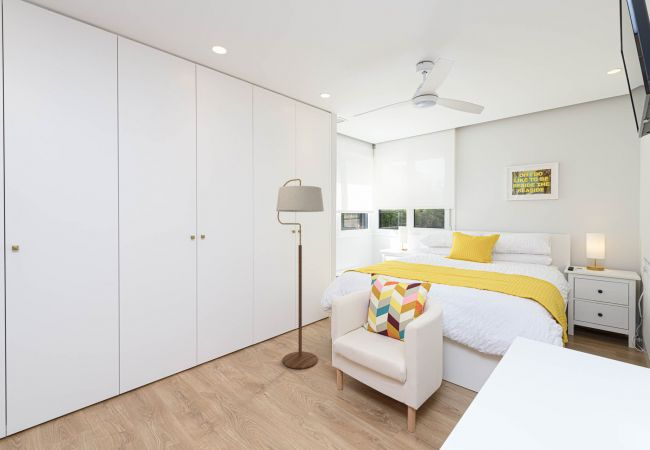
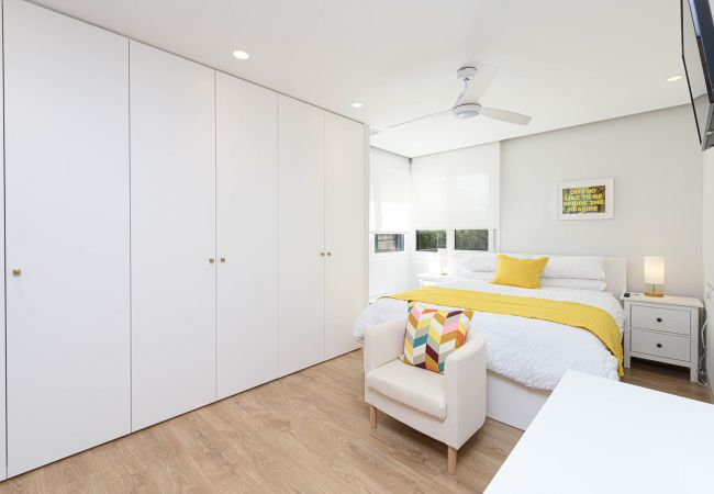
- floor lamp [275,178,325,370]
